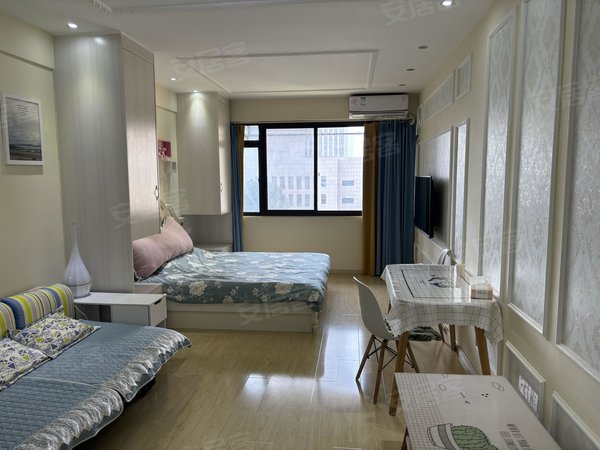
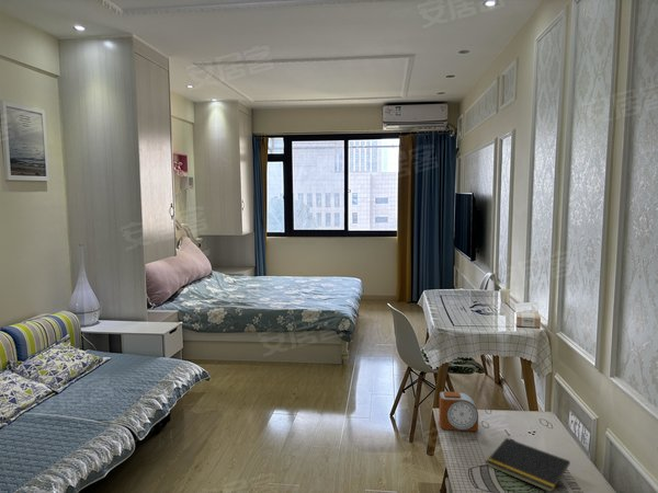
+ notepad [485,437,571,493]
+ alarm clock [438,391,479,432]
